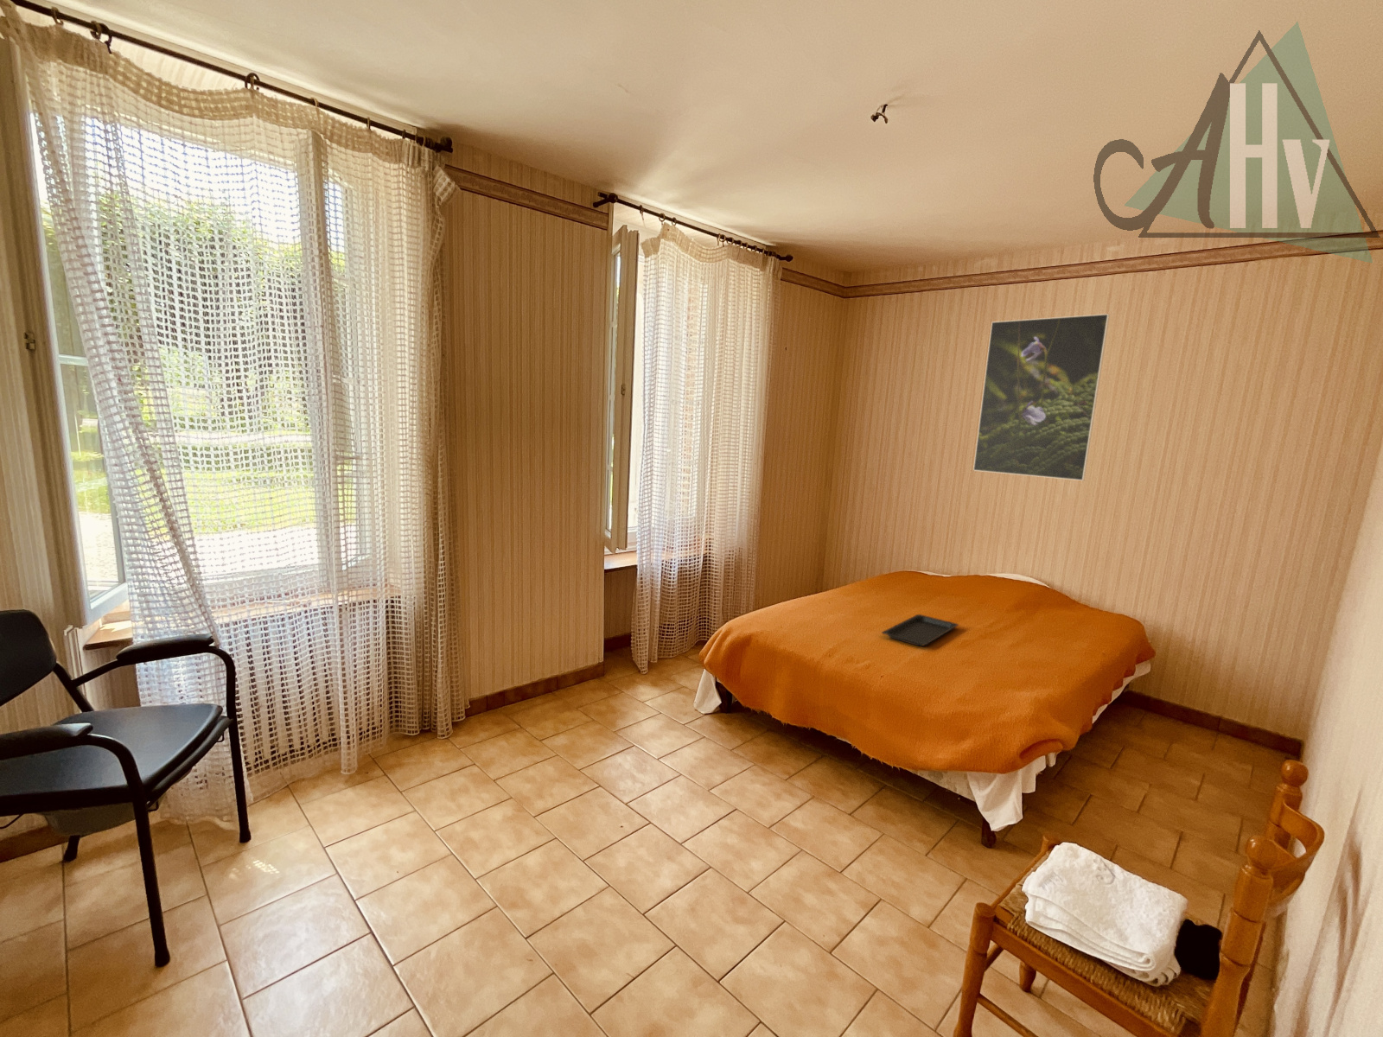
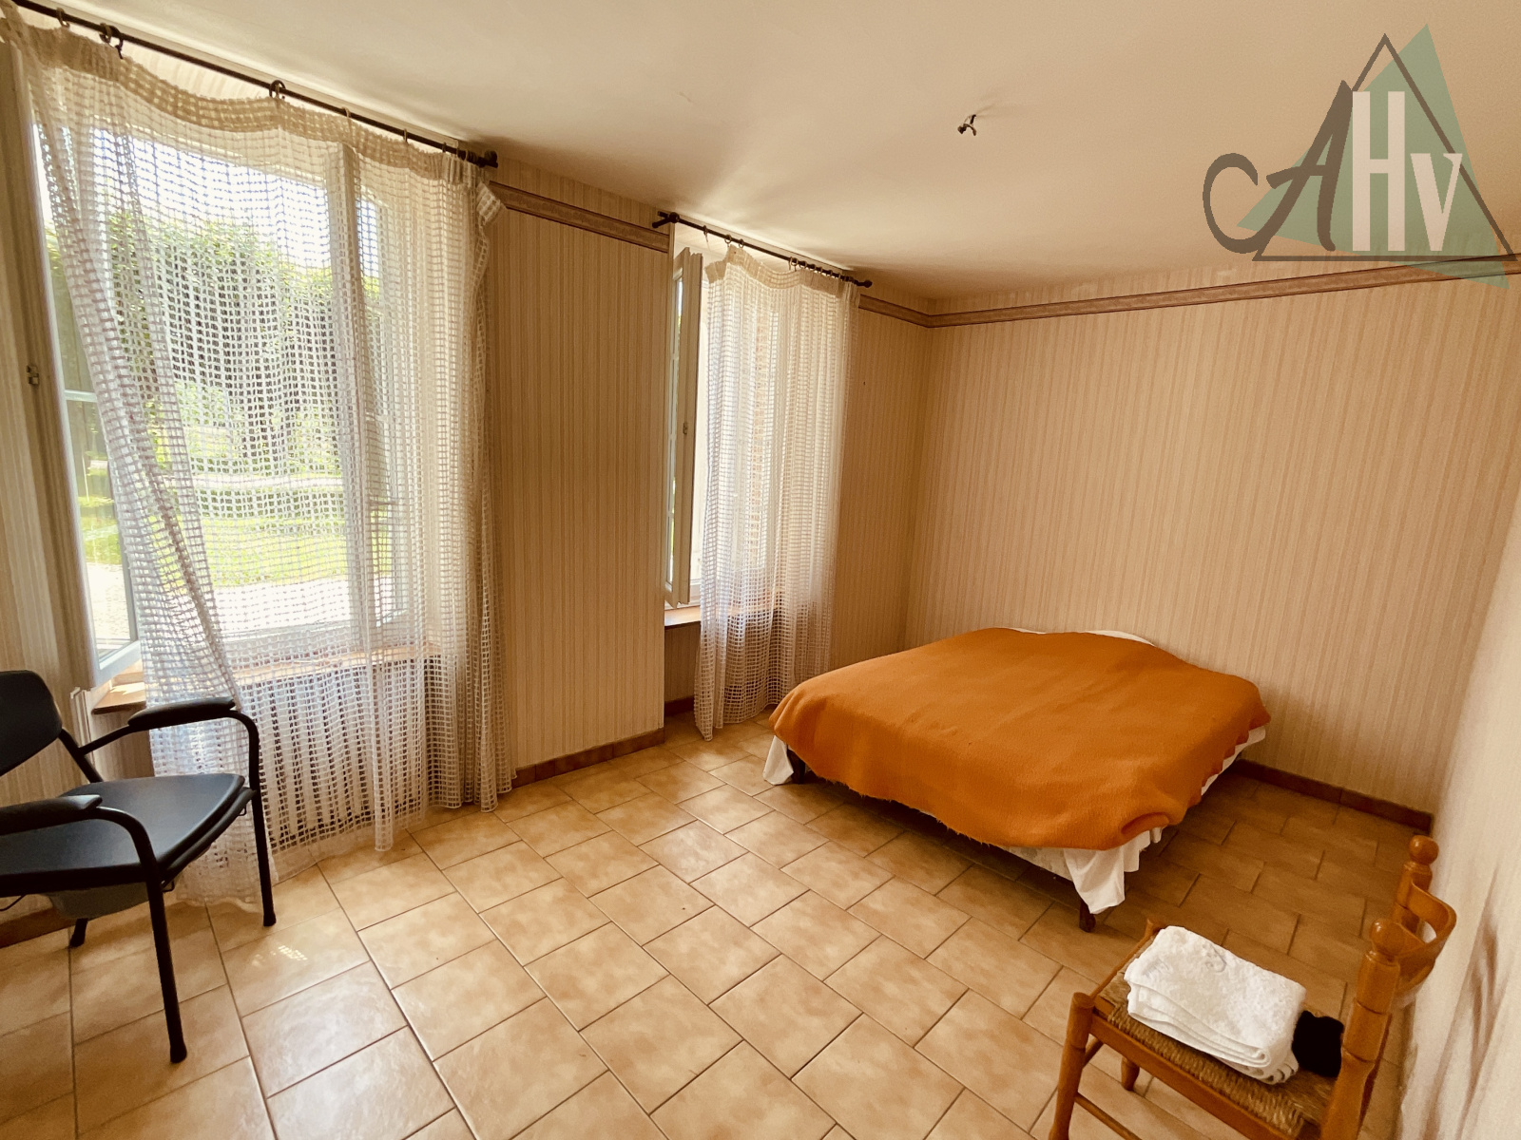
- serving tray [881,613,959,647]
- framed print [972,313,1111,481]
